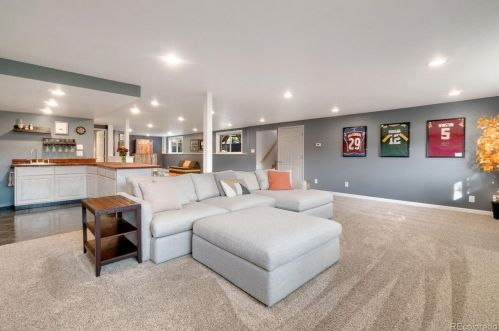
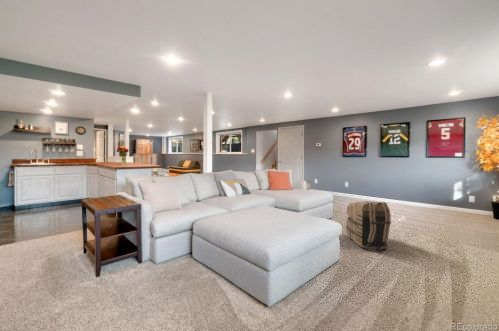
+ backpack [345,200,392,251]
